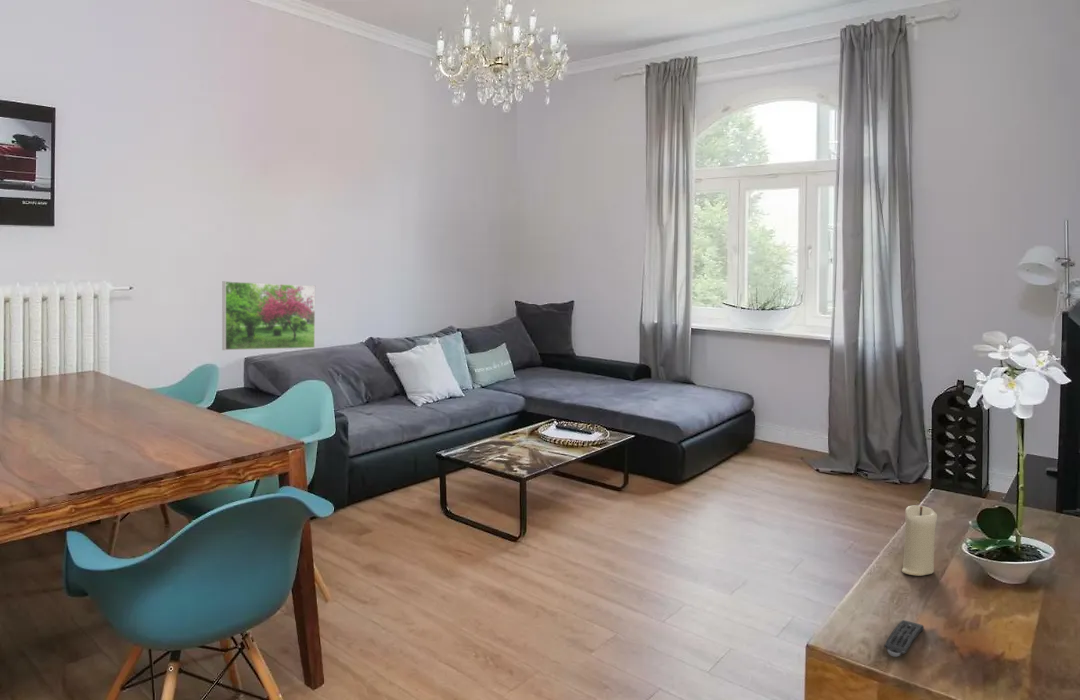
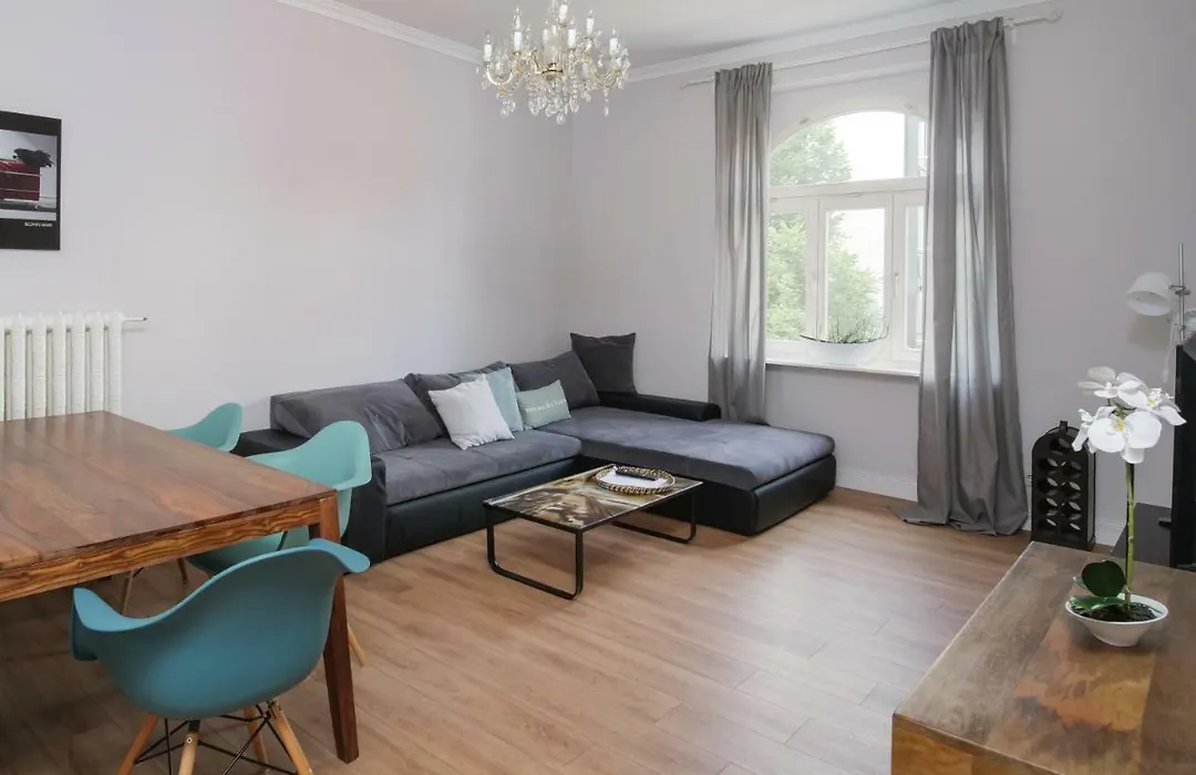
- candle [901,505,938,577]
- remote control [883,619,925,658]
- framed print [221,280,316,351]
